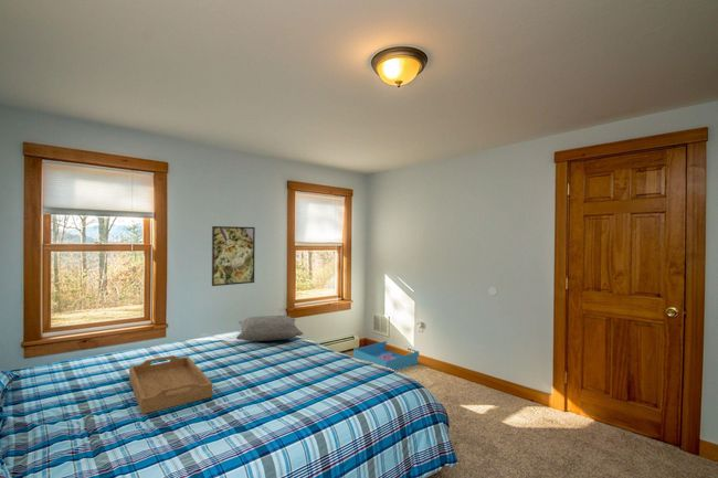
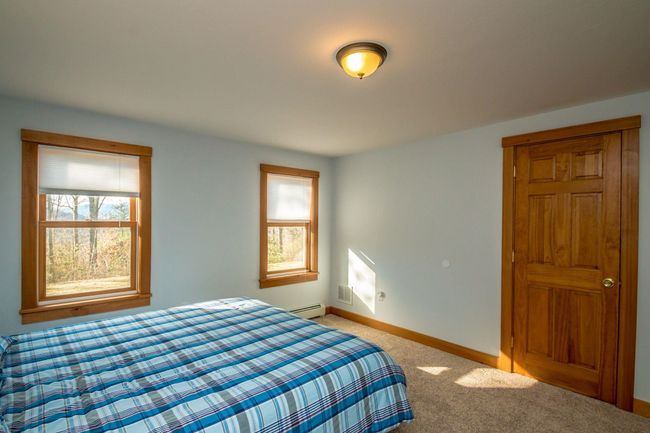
- storage bin [352,340,420,372]
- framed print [211,225,256,287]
- serving tray [128,354,213,415]
- pillow [235,315,304,342]
